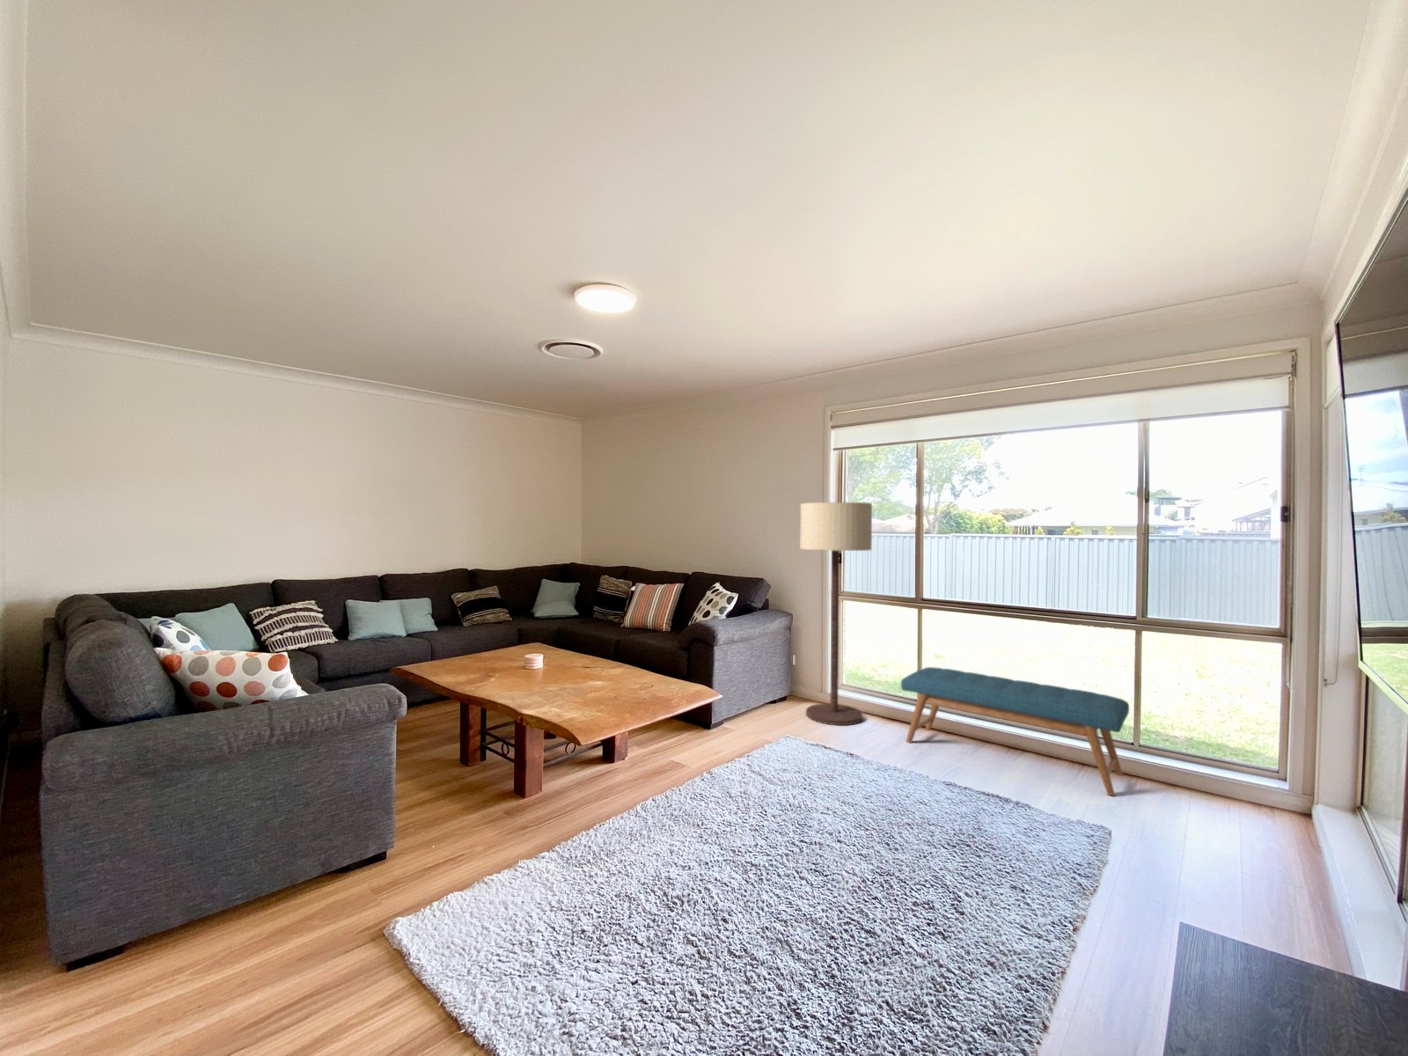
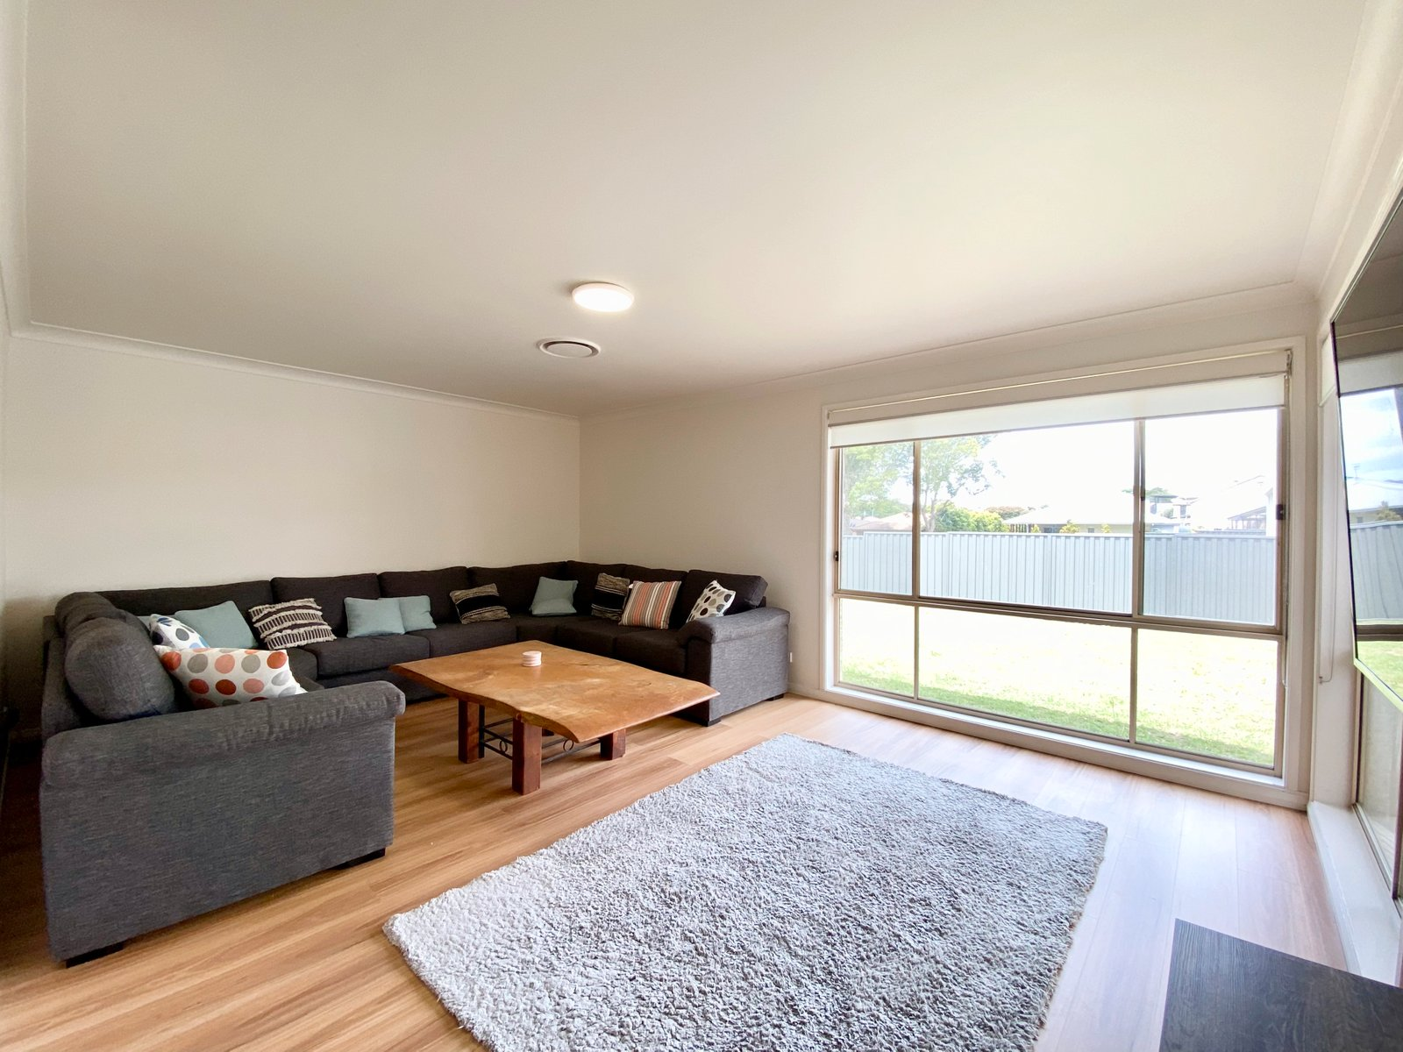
- floor lamp [799,501,873,727]
- bench [900,667,1130,798]
